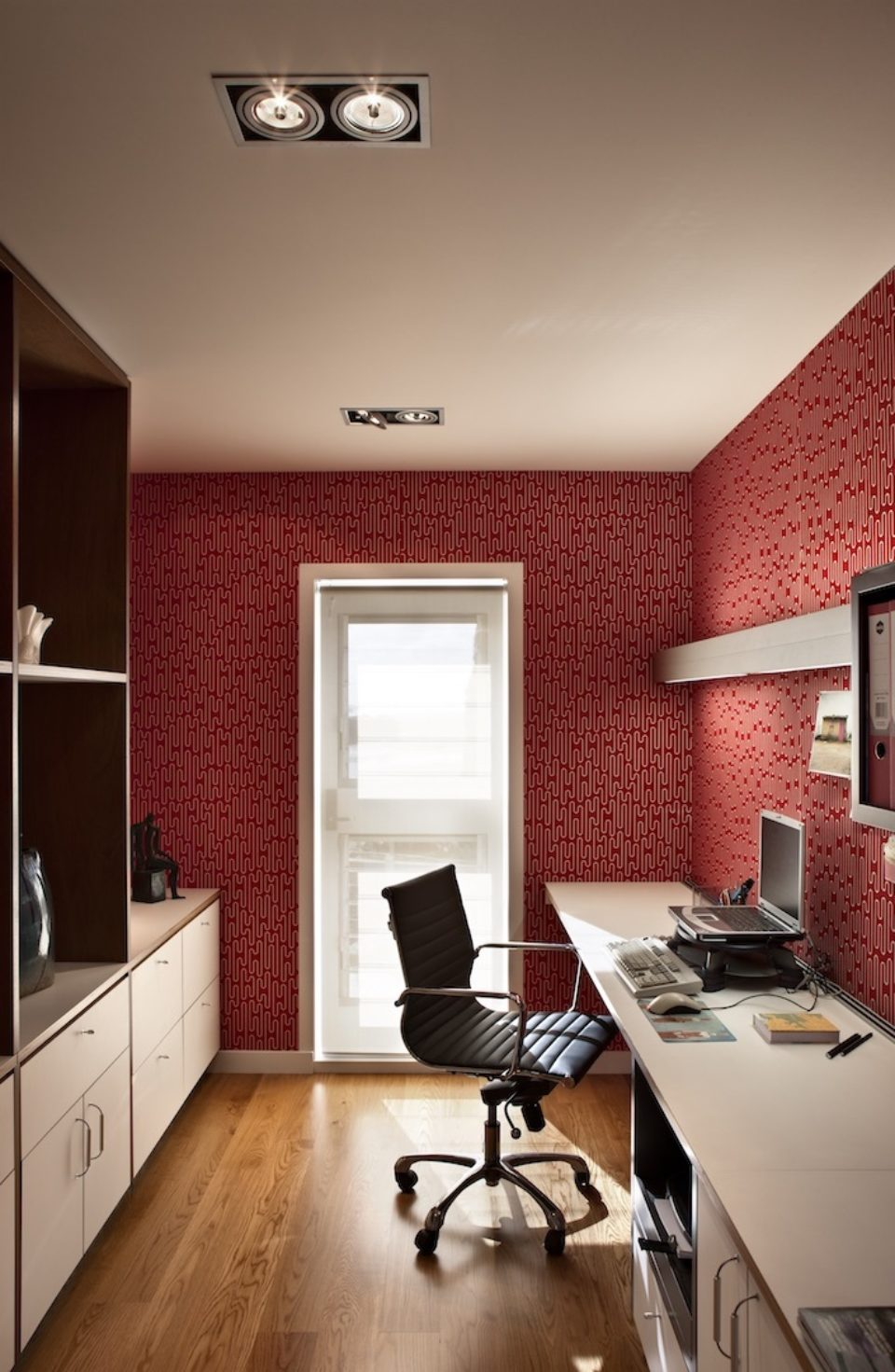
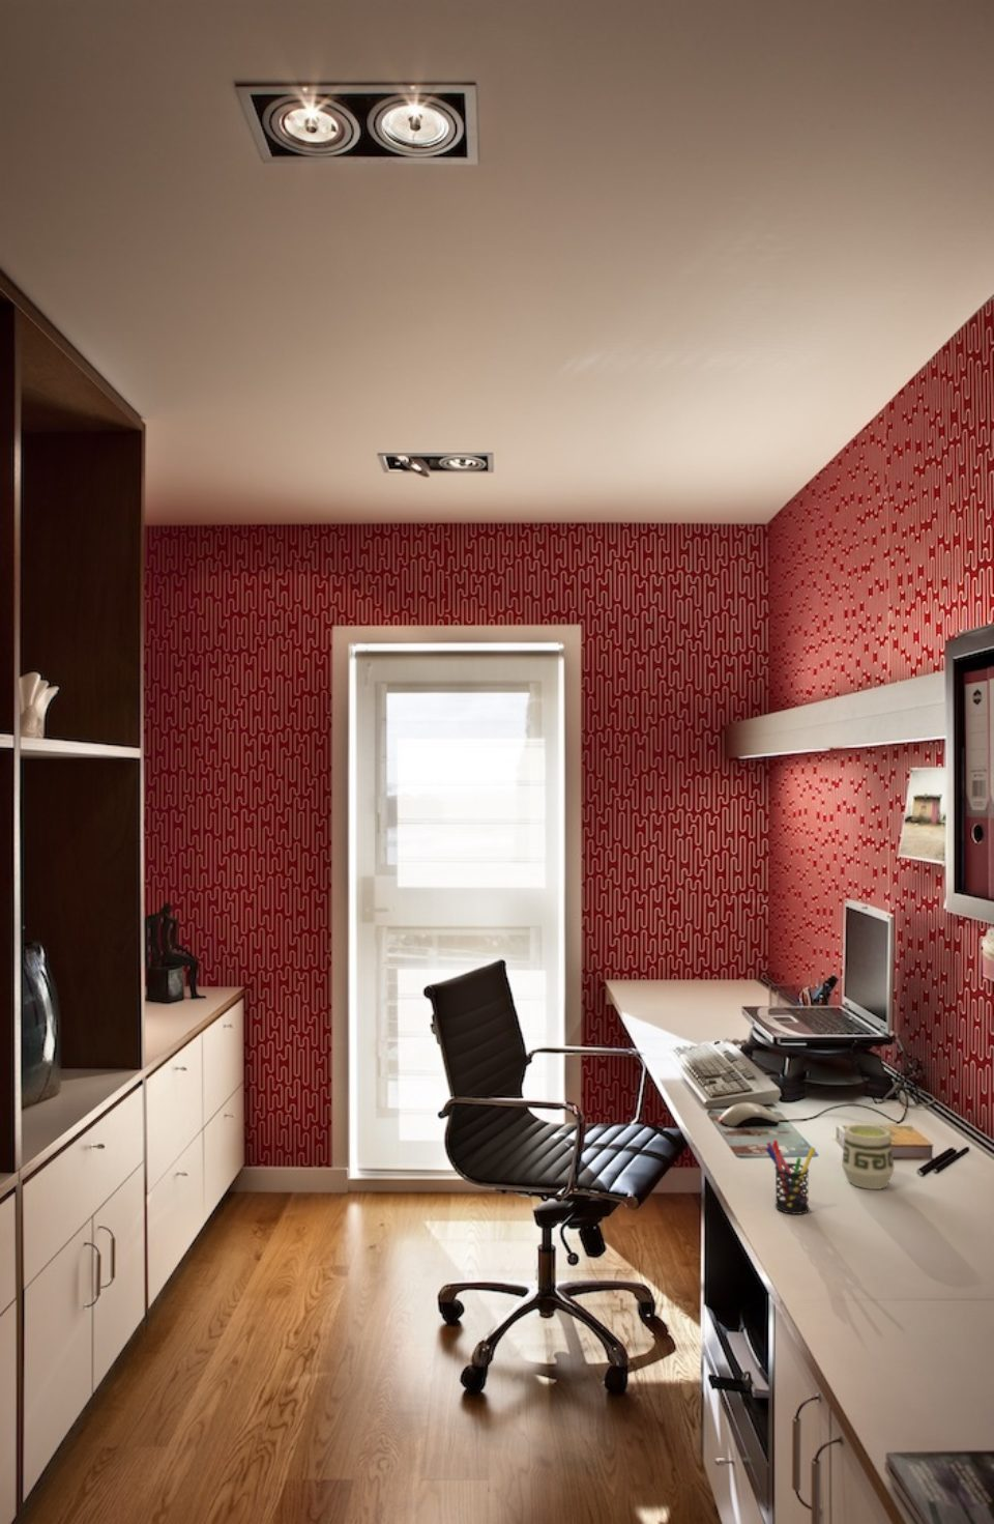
+ pen holder [764,1139,816,1215]
+ cup [841,1123,895,1191]
